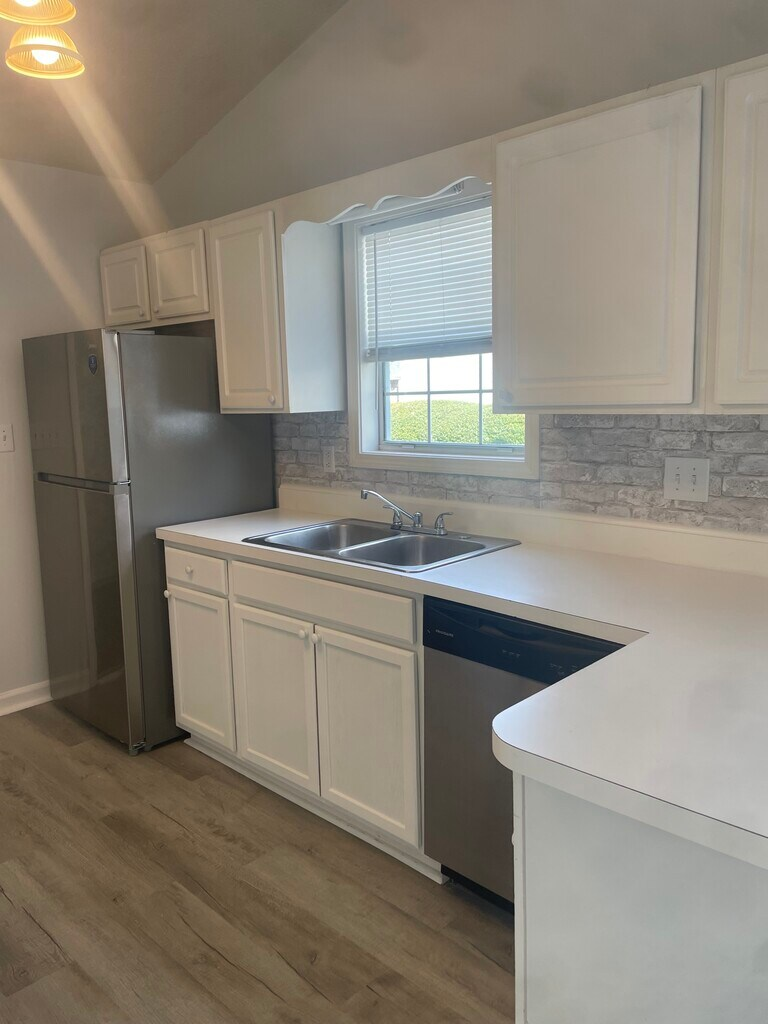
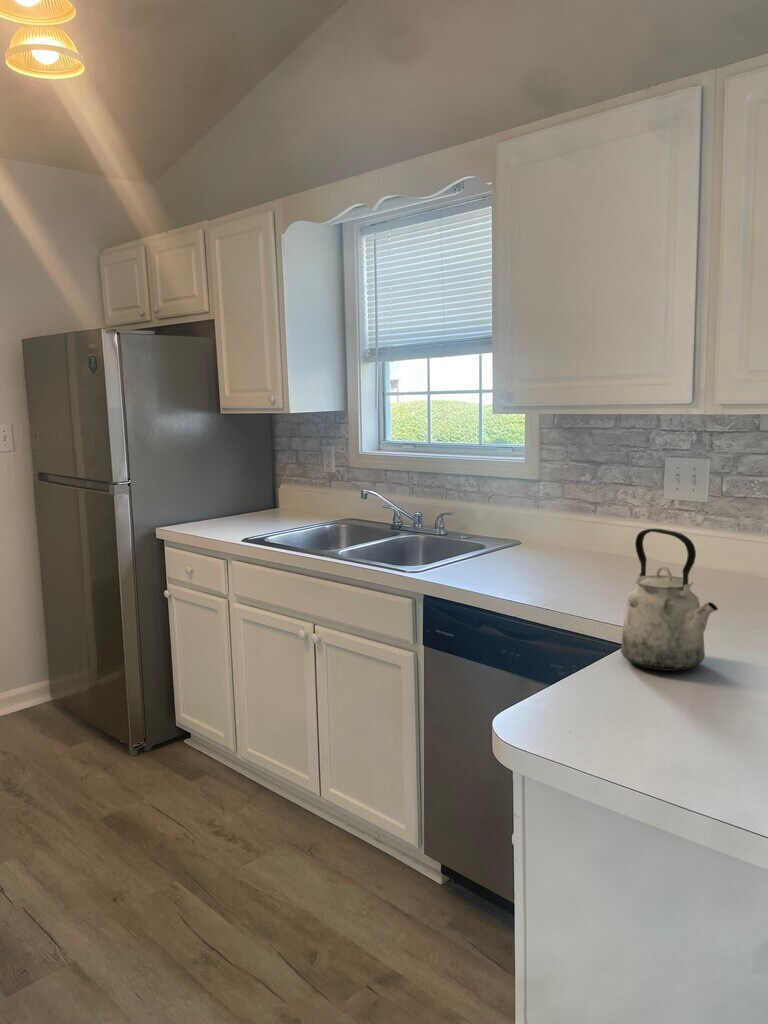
+ kettle [620,527,719,672]
